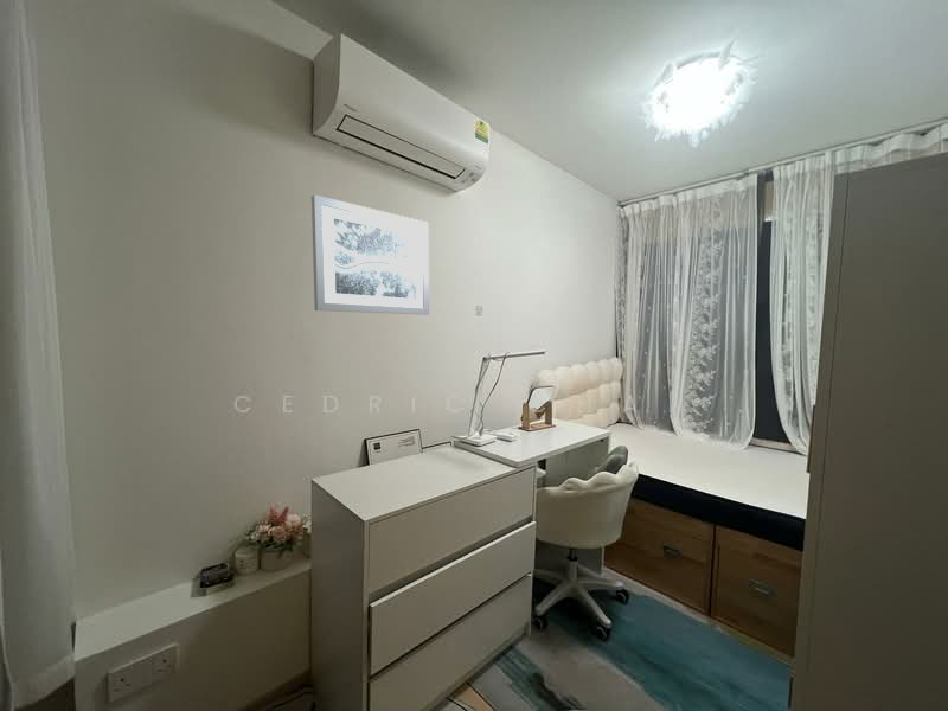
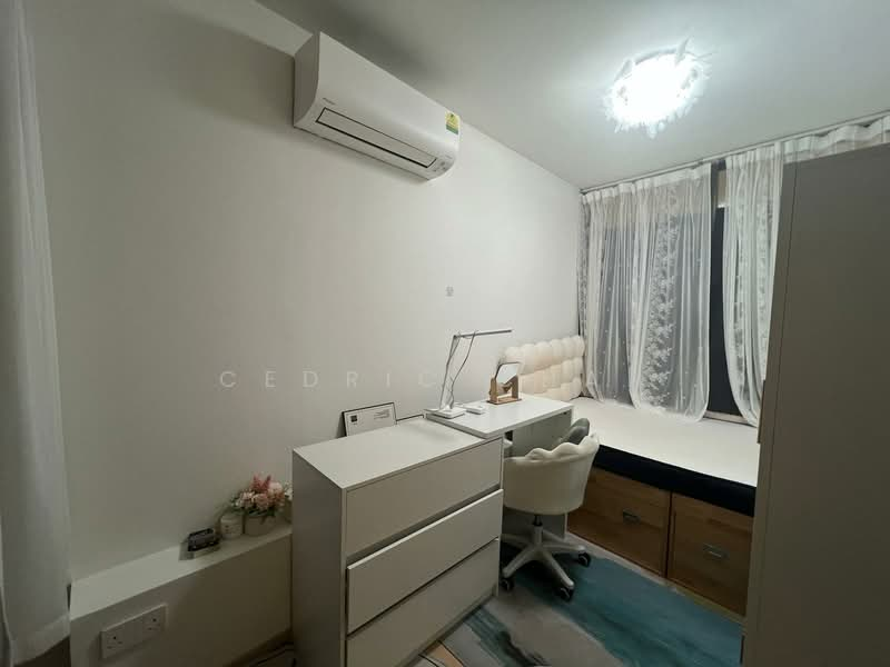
- wall art [310,193,430,316]
